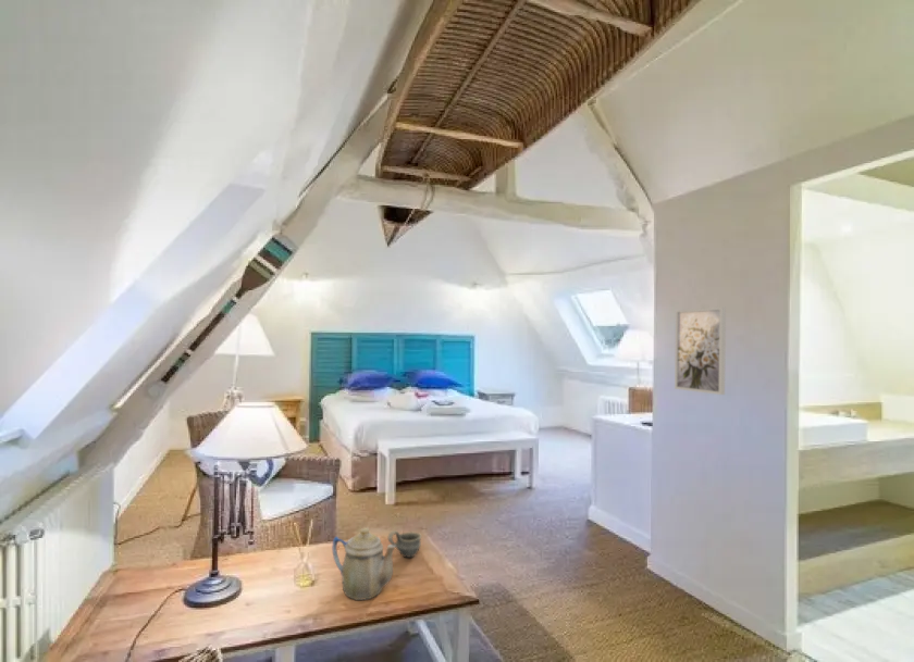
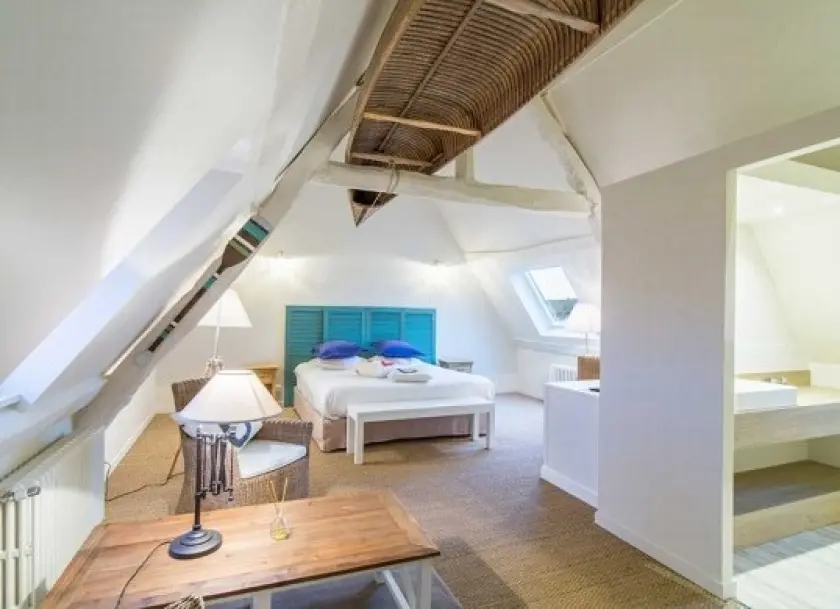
- wall art [674,307,727,396]
- cup [387,529,422,559]
- teapot [332,527,396,601]
